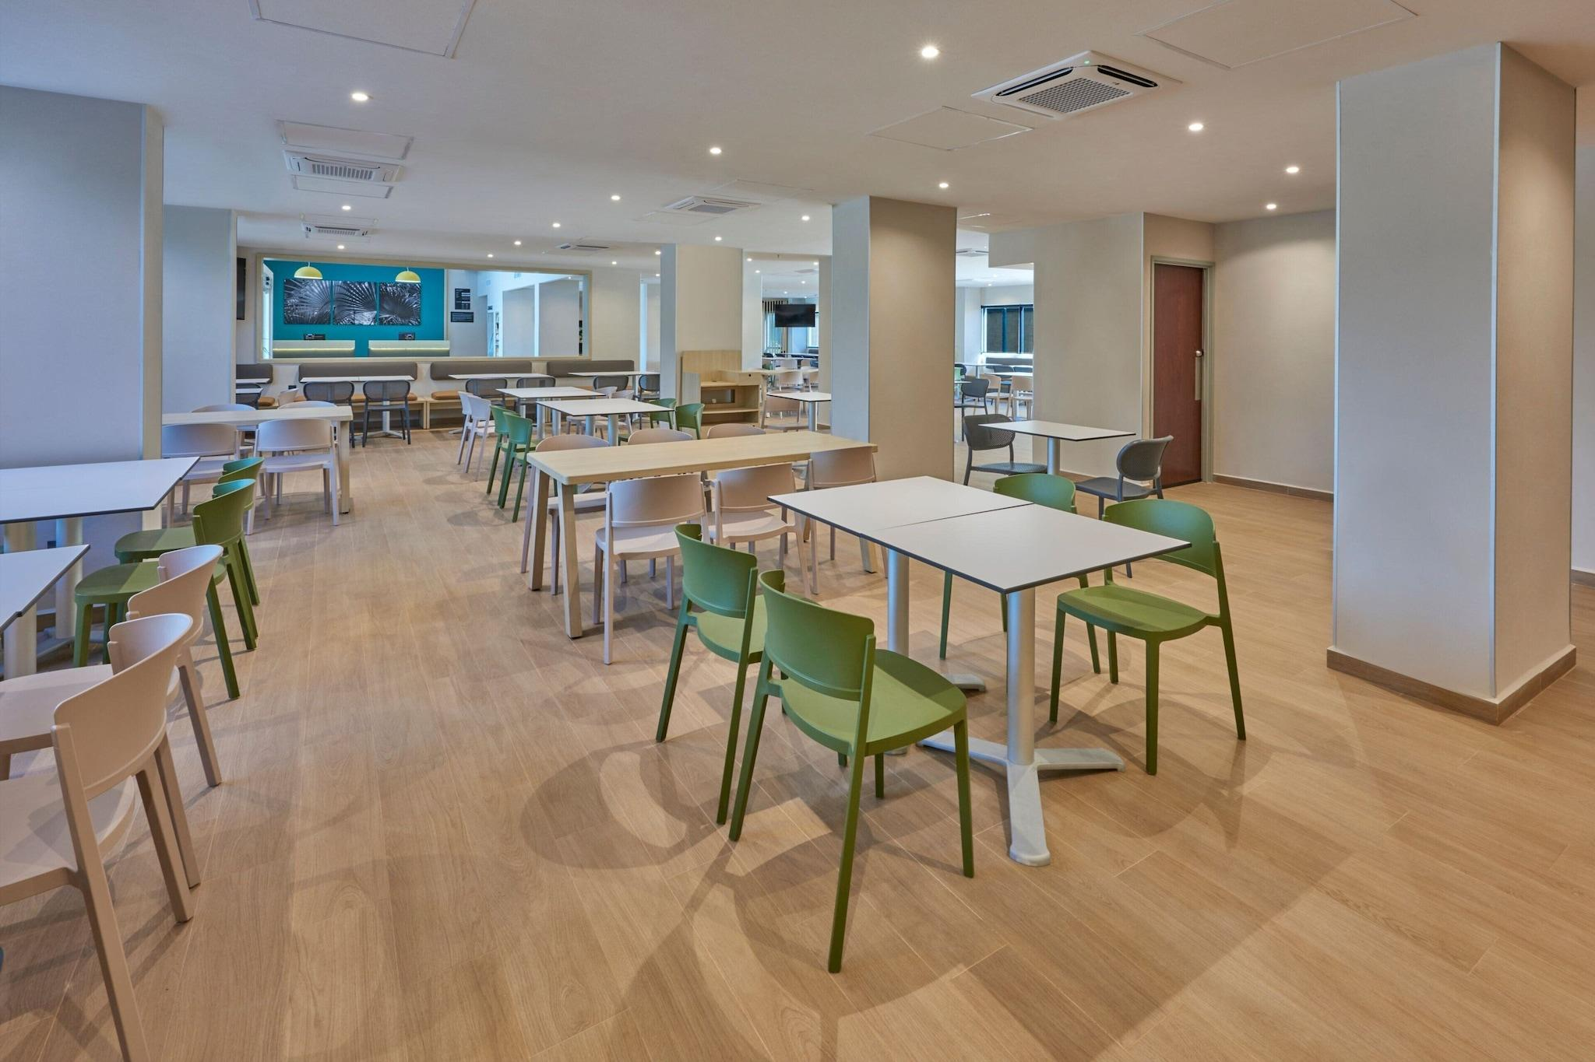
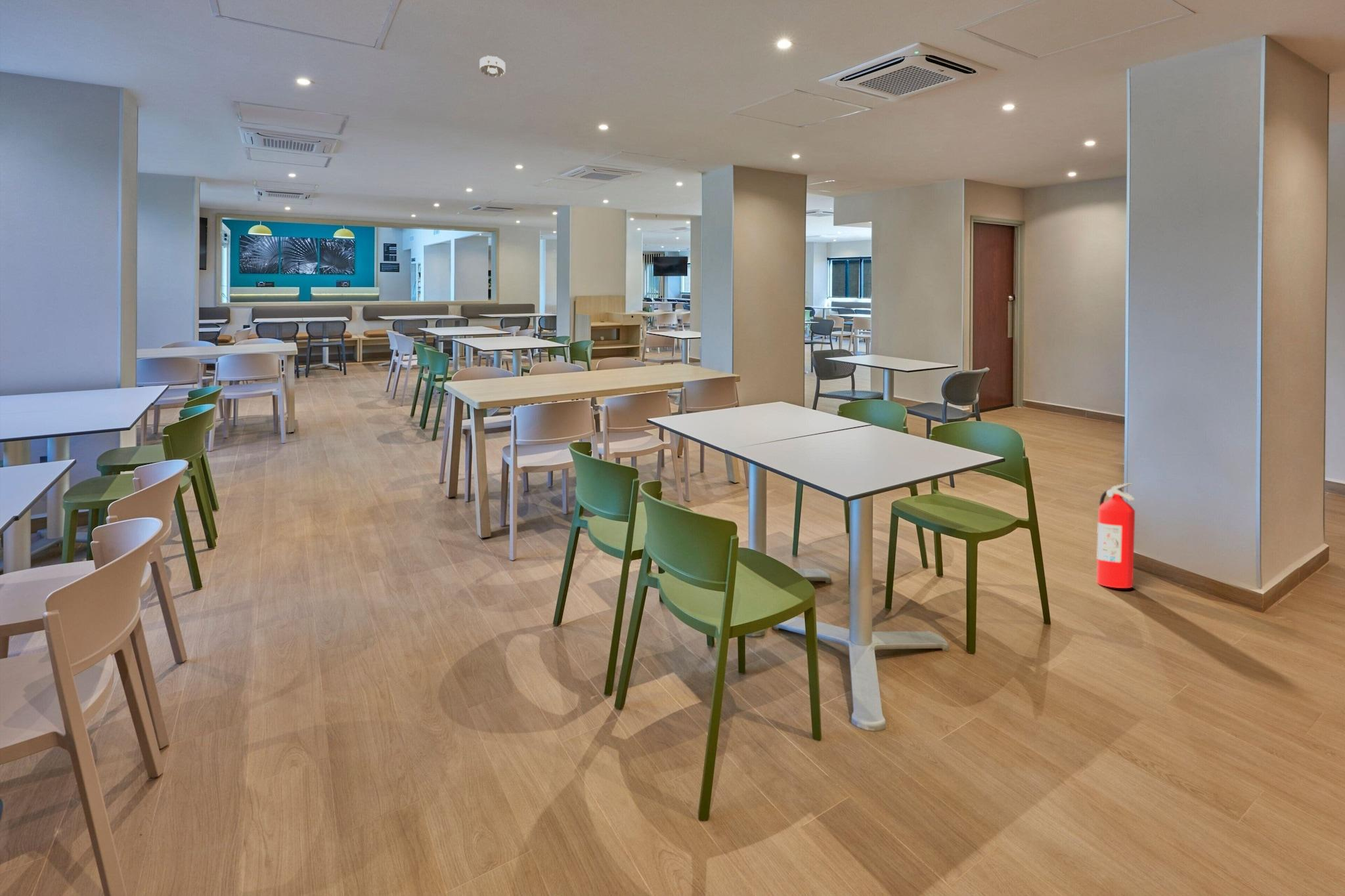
+ fire extinguisher [1095,483,1136,589]
+ smoke detector [479,55,506,77]
